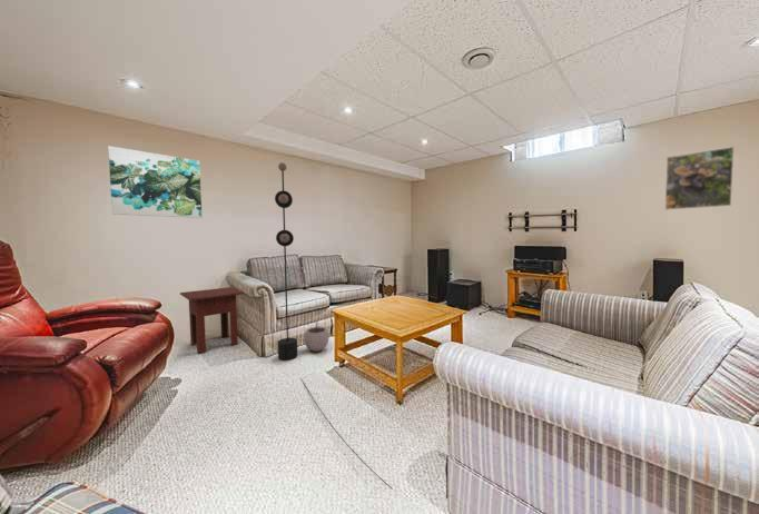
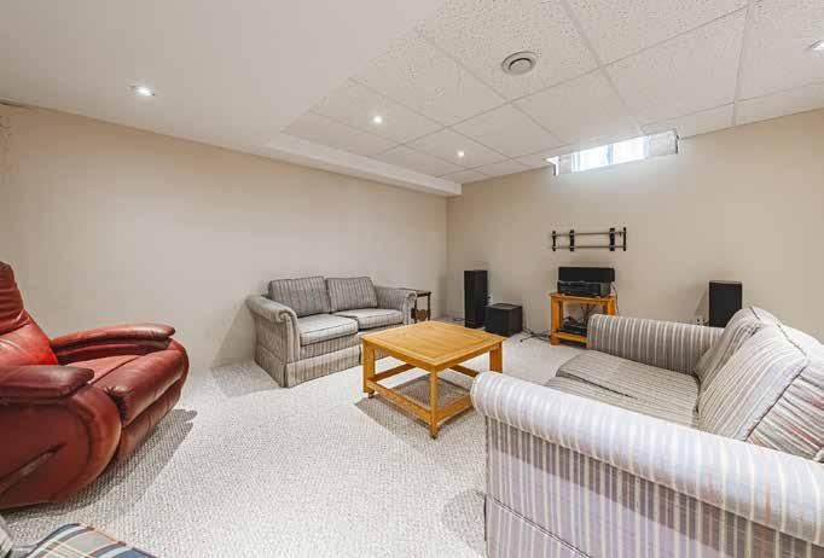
- wall art [107,145,203,219]
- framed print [664,146,735,211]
- floor lamp [274,161,394,491]
- plant pot [303,319,329,353]
- side table [179,286,245,355]
